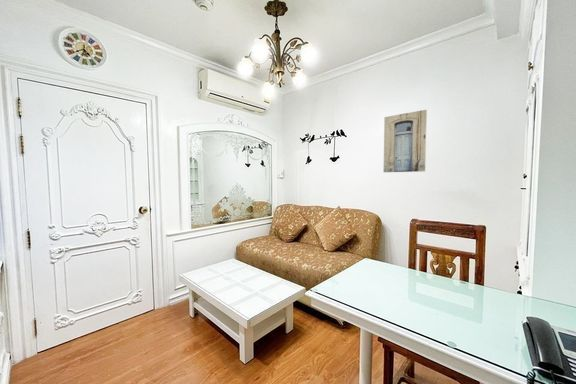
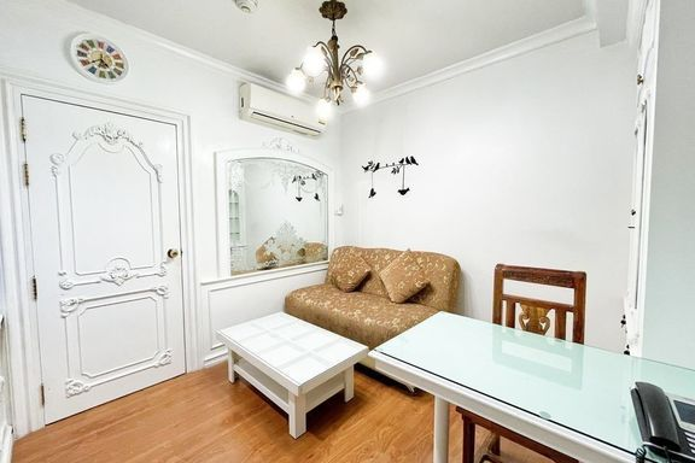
- wall art [383,109,428,173]
